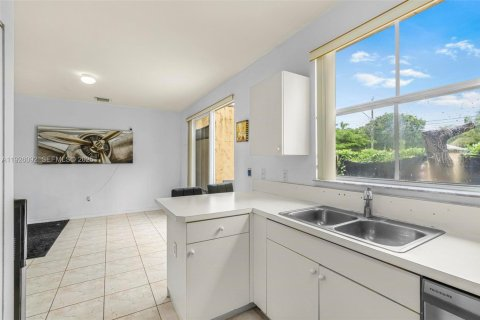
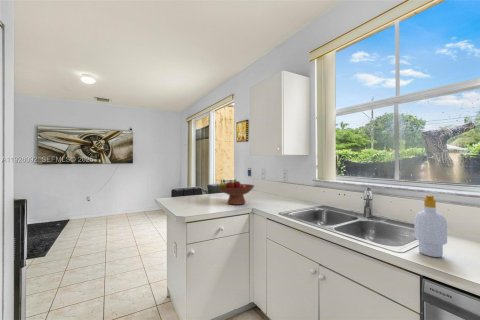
+ soap bottle [413,194,448,258]
+ fruit bowl [217,179,255,206]
